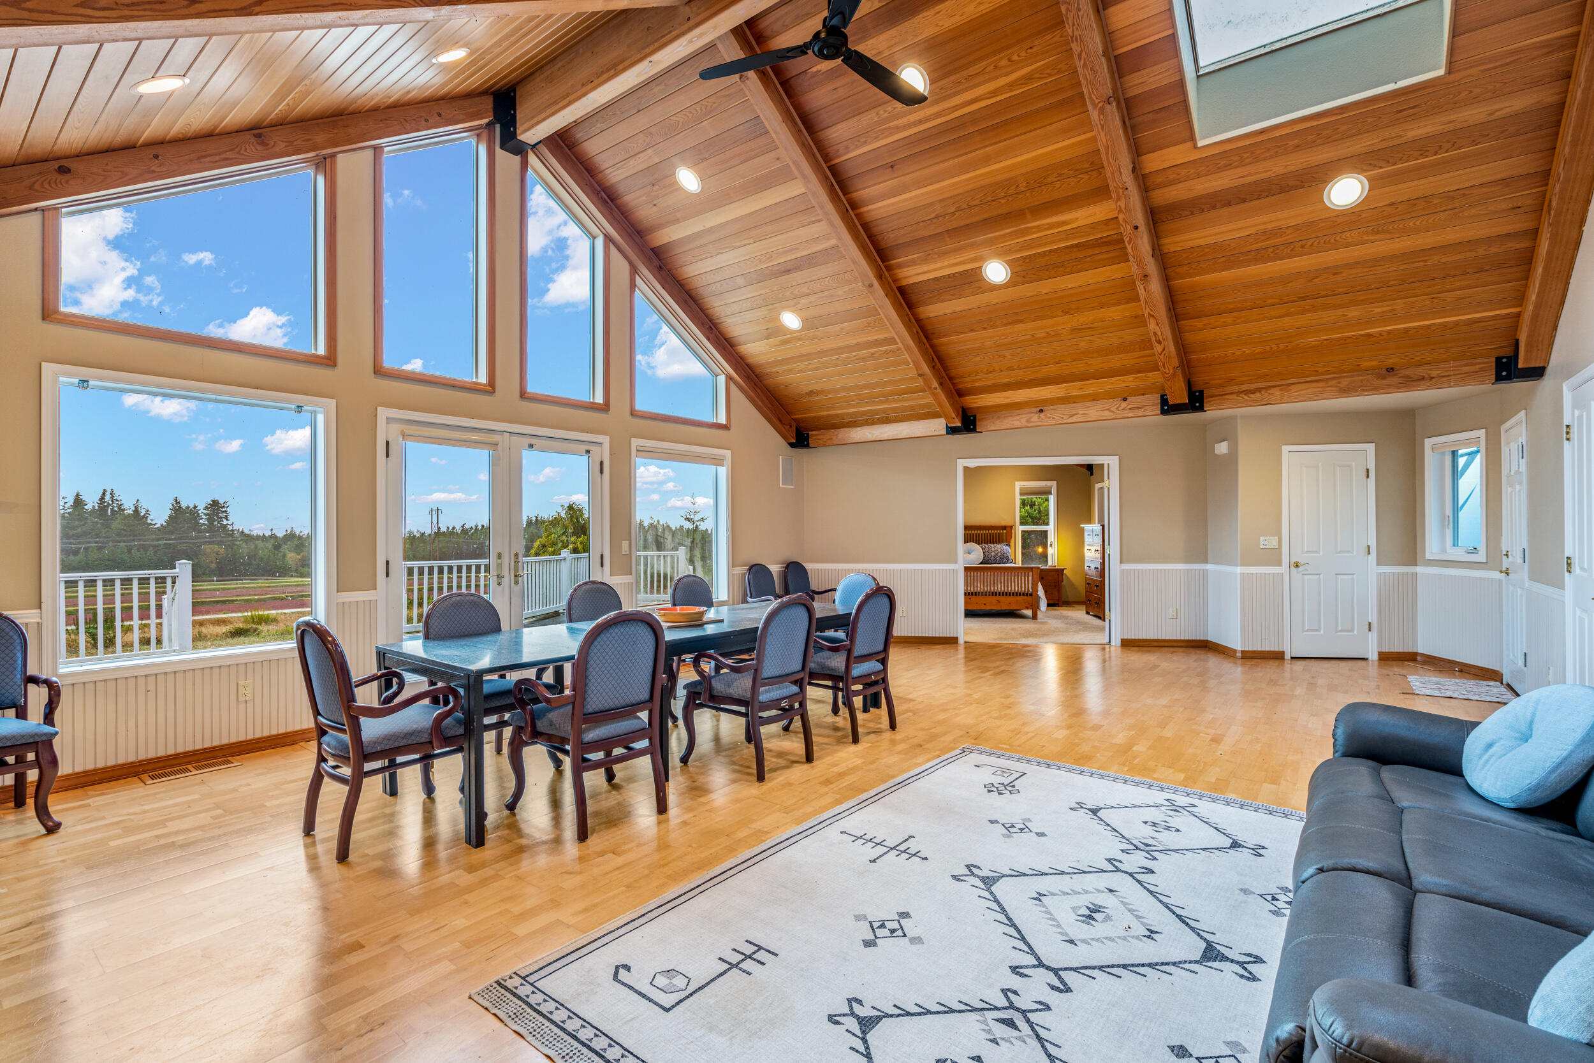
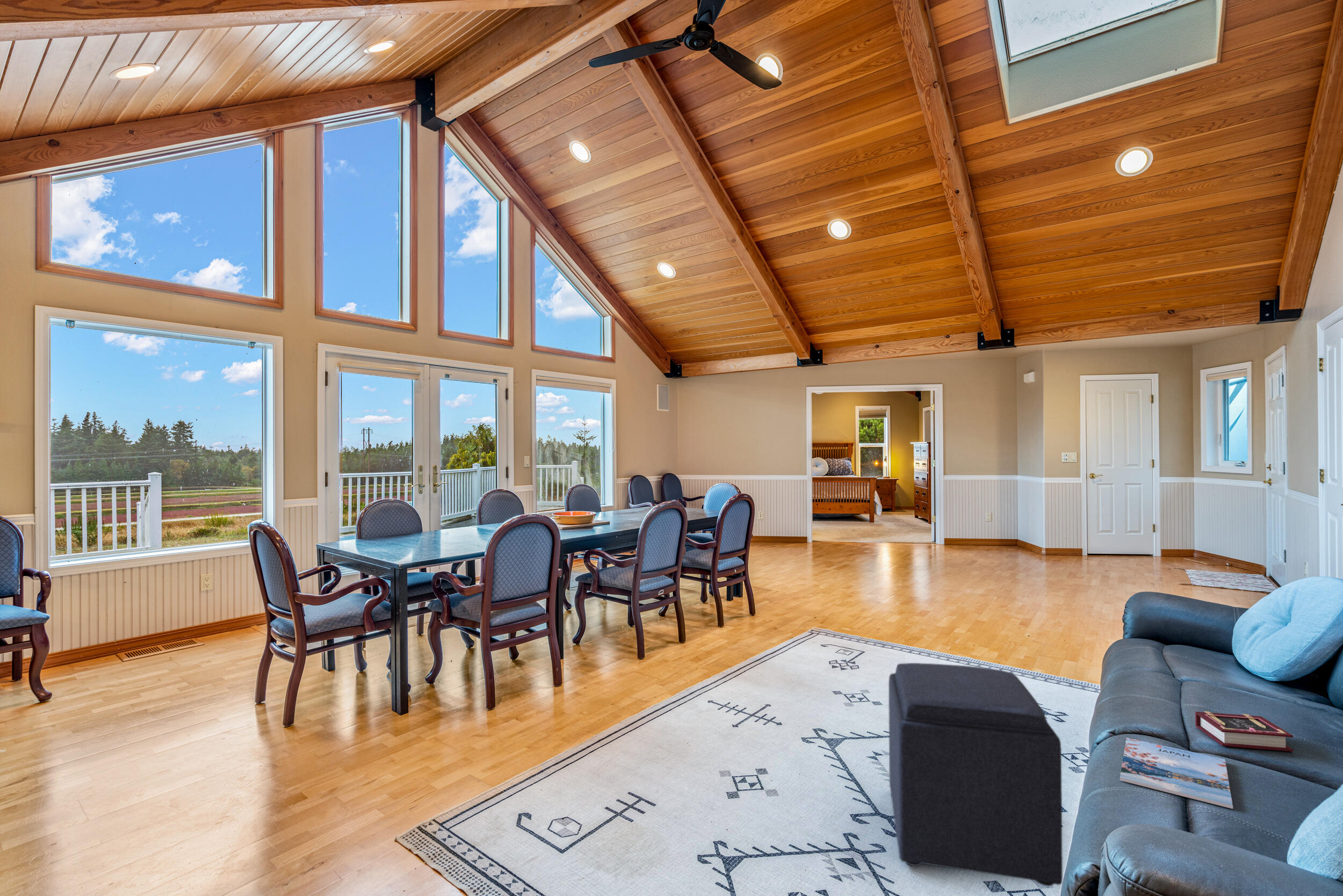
+ magazine [1120,737,1233,810]
+ ottoman [888,662,1063,886]
+ book [1195,711,1294,752]
